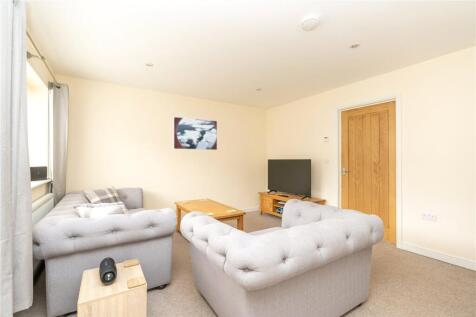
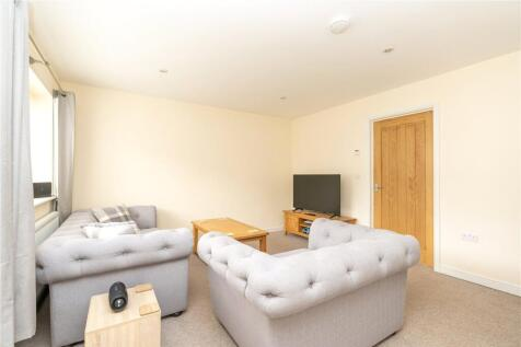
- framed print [172,116,218,151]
